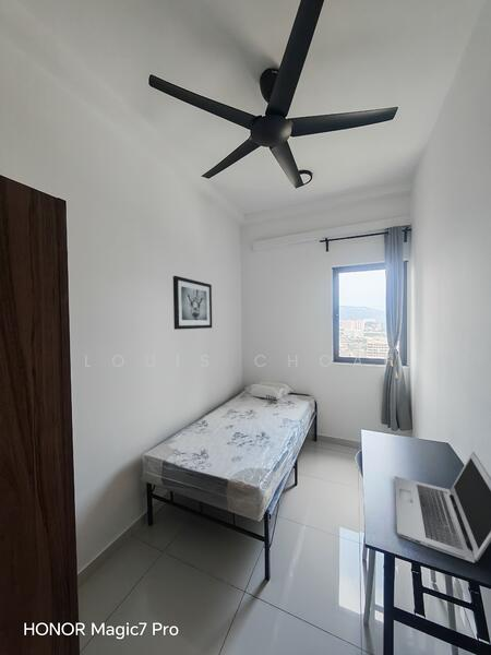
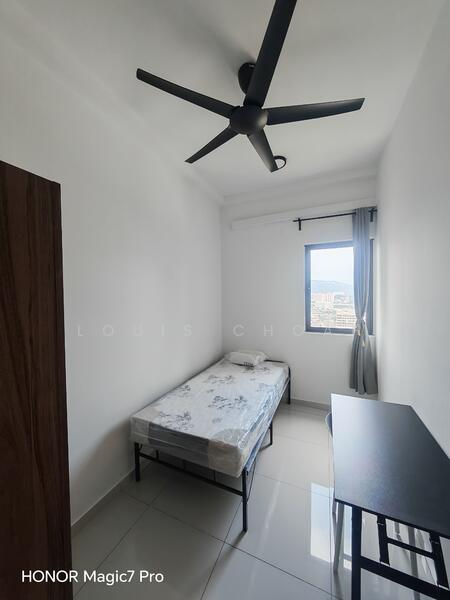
- laptop [394,451,491,564]
- wall art [172,275,213,331]
